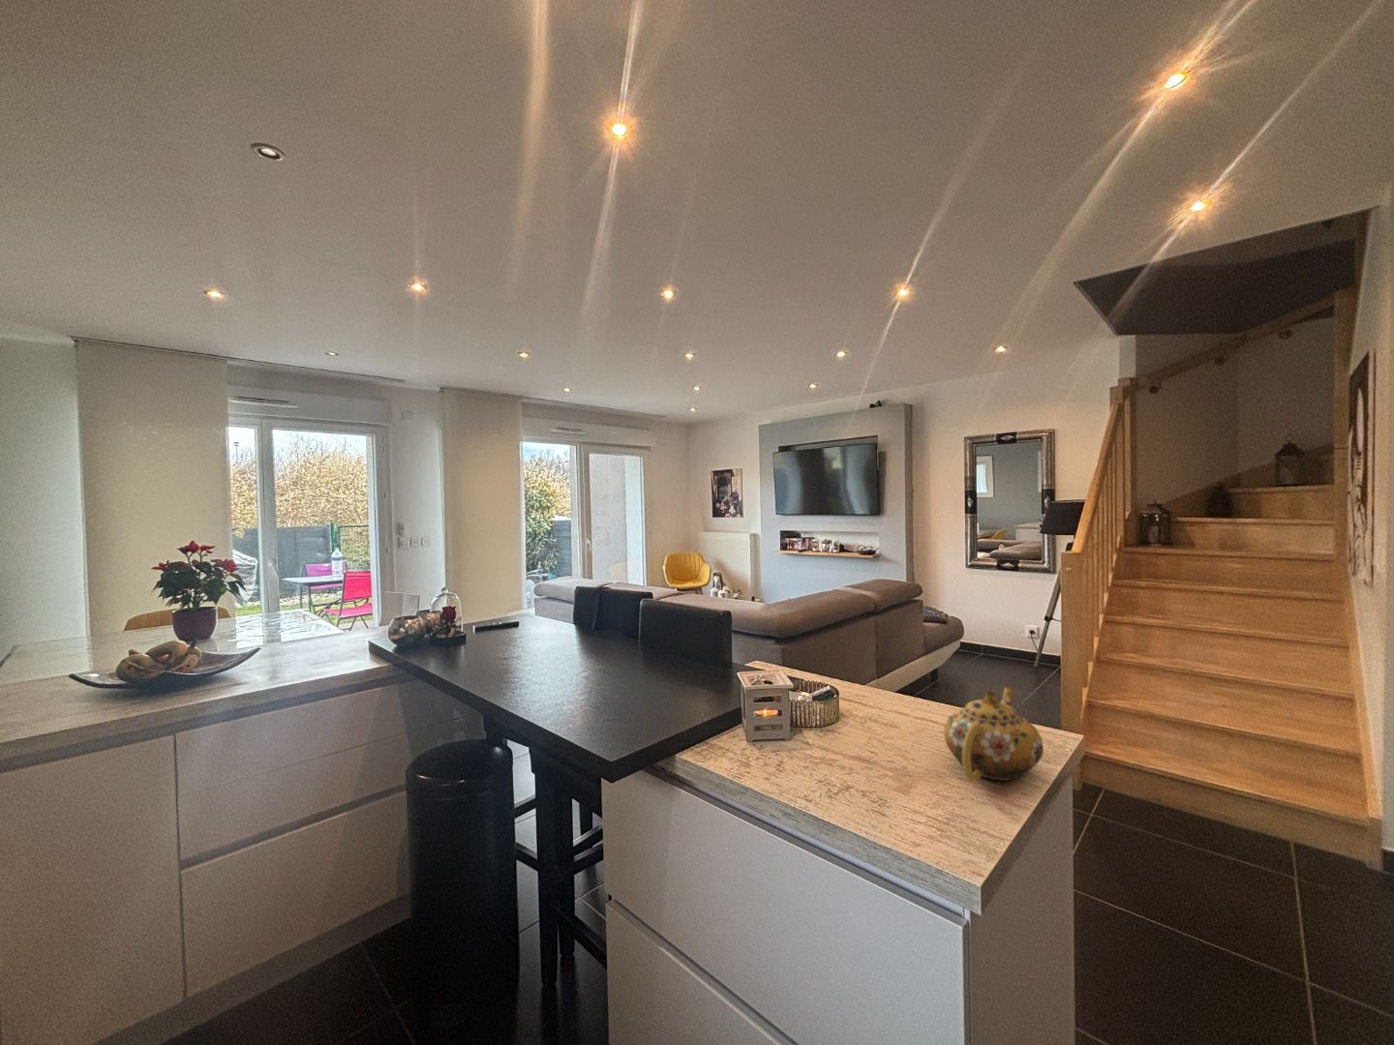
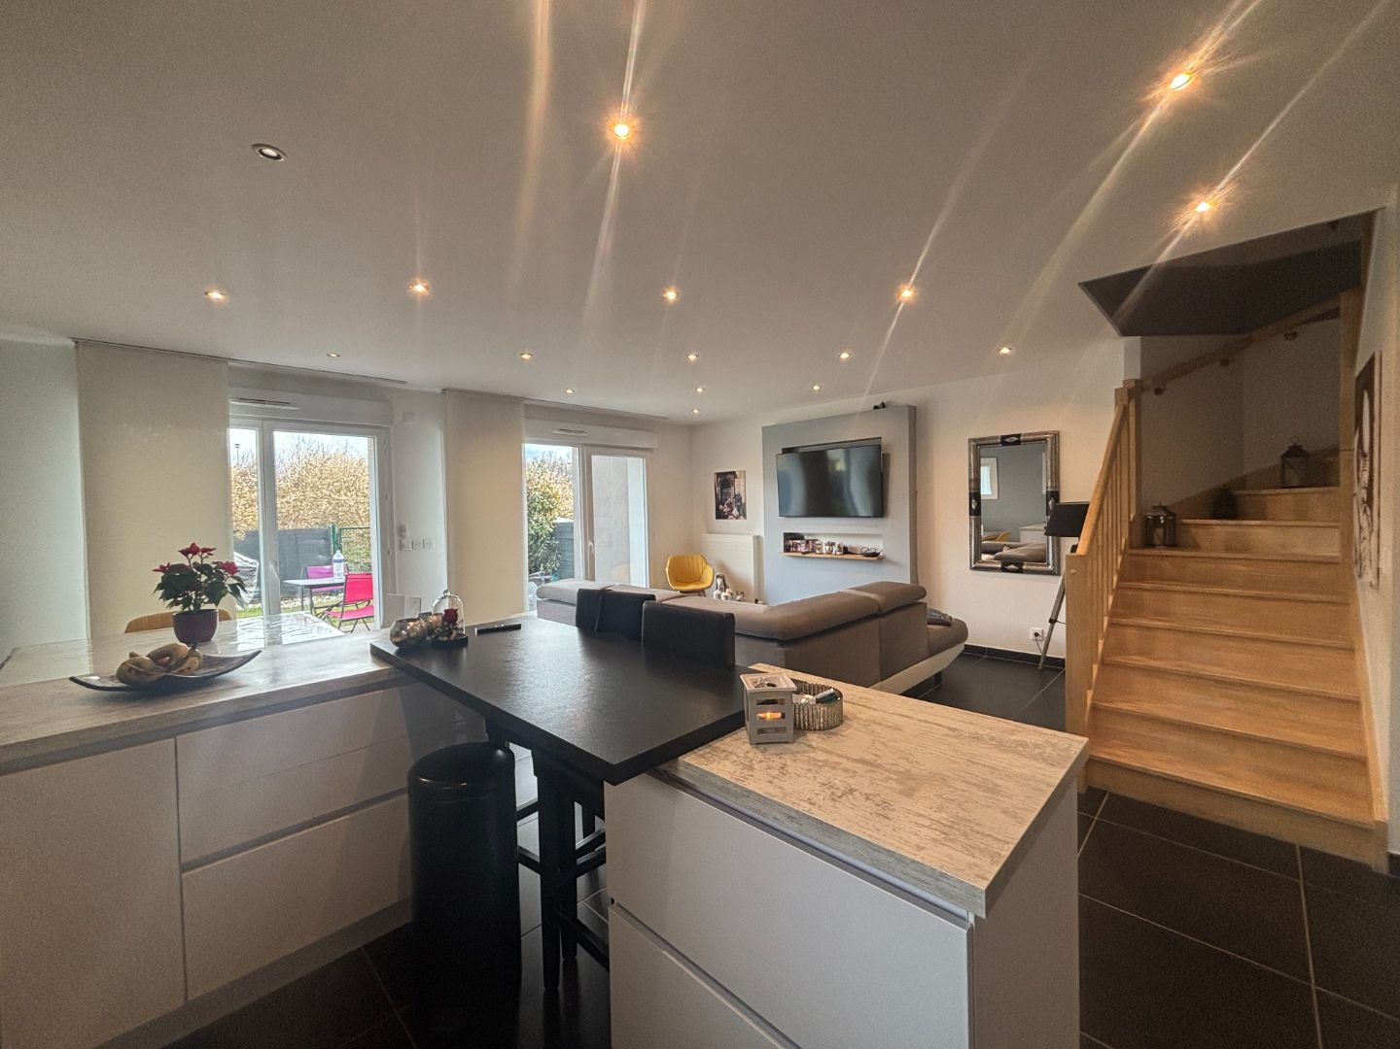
- teapot [943,686,1045,783]
